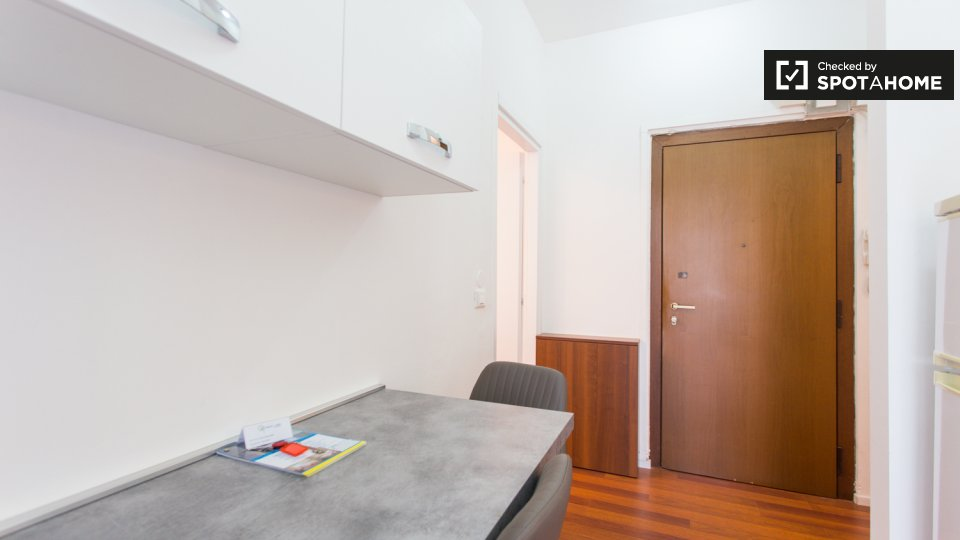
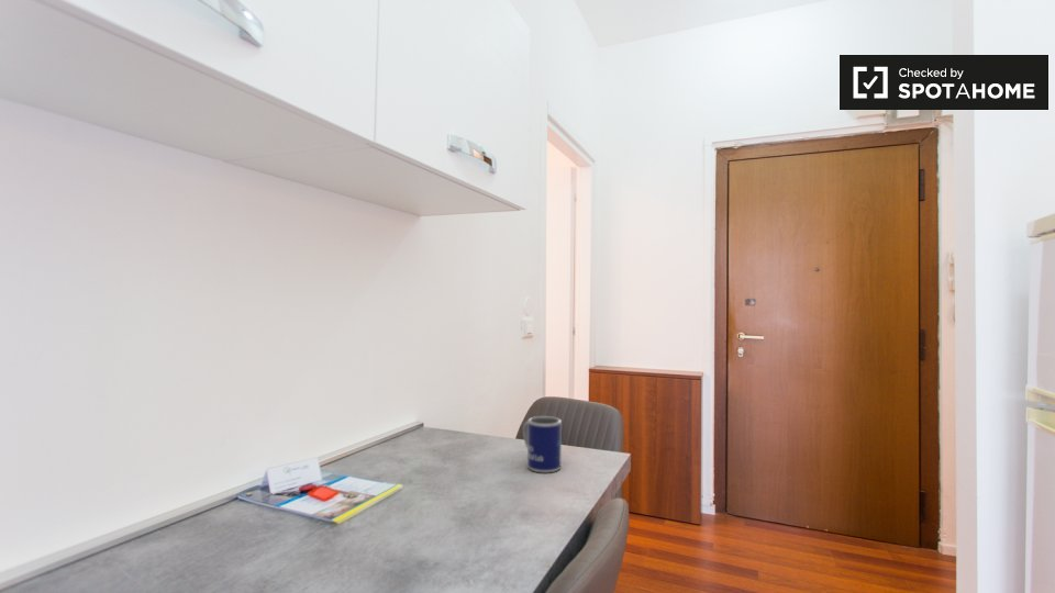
+ mug [522,415,563,474]
